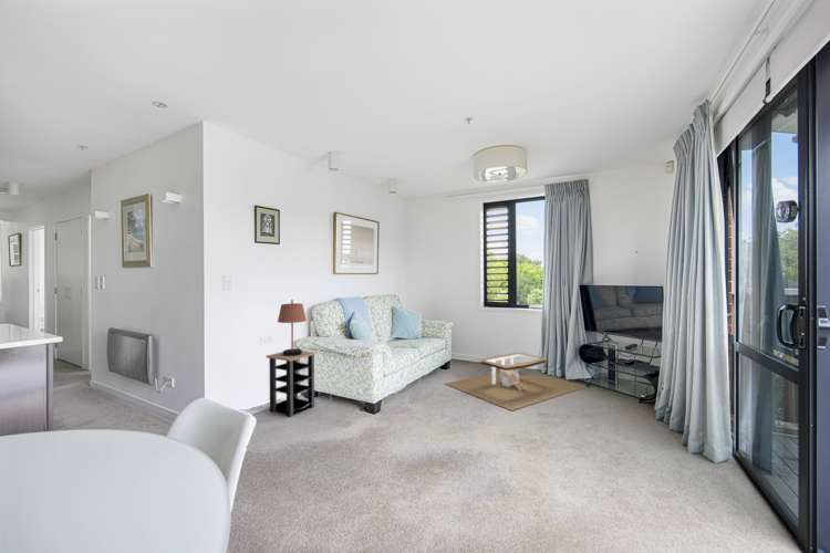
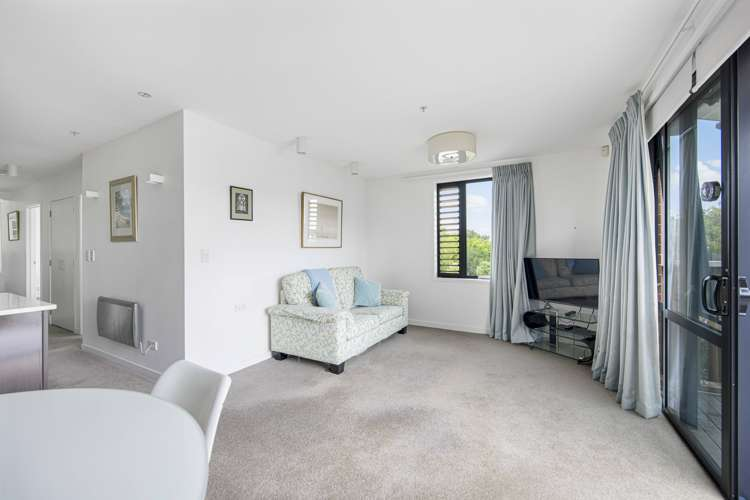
- side table [264,349,317,418]
- coffee table [444,352,587,411]
- table lamp [277,299,308,356]
